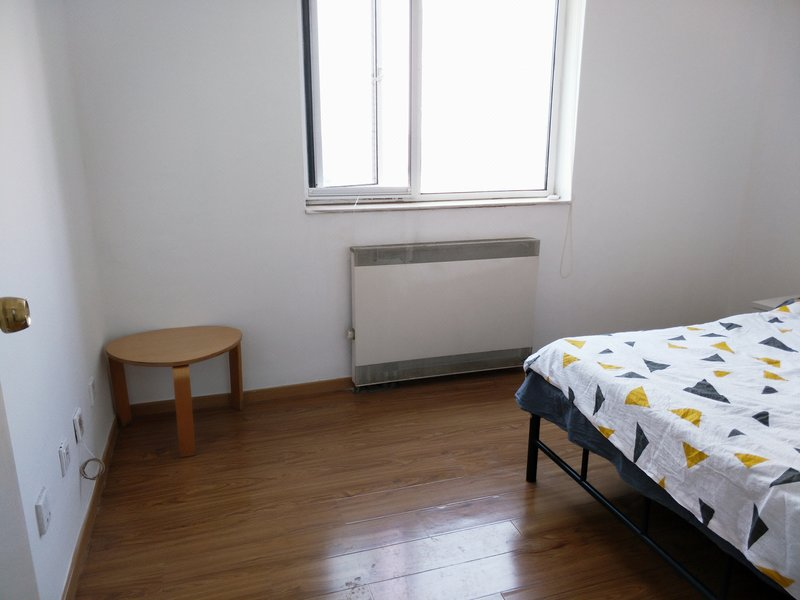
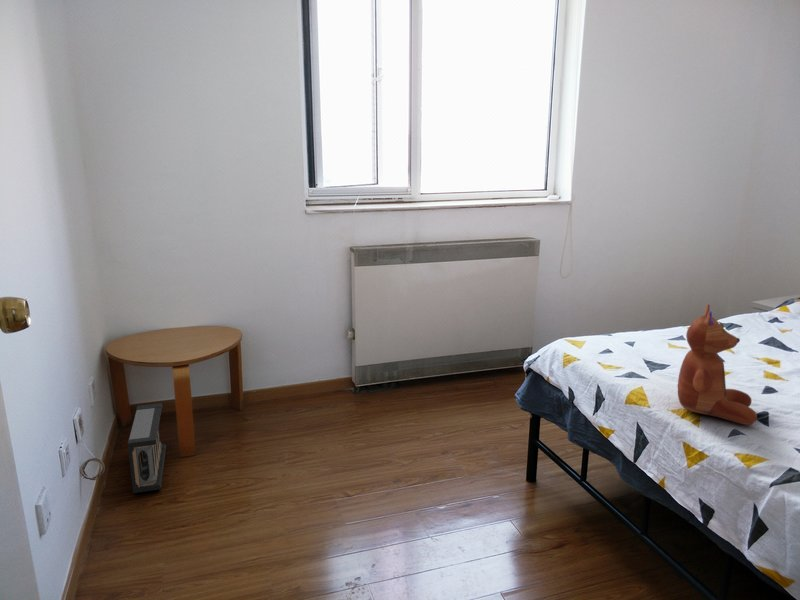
+ toy [677,303,758,426]
+ speaker [127,402,167,494]
